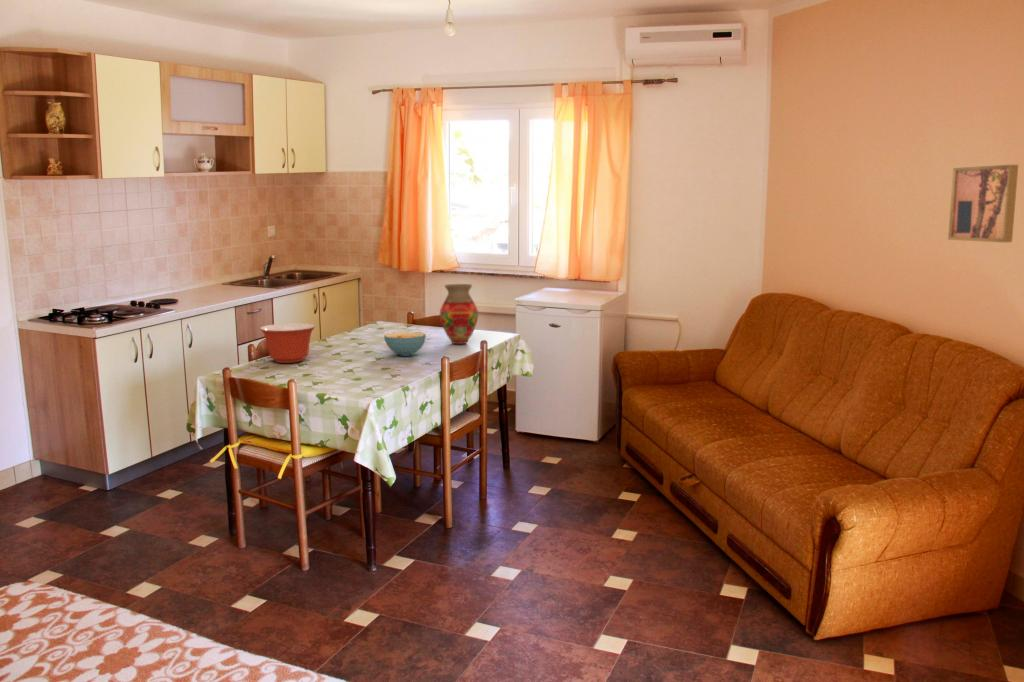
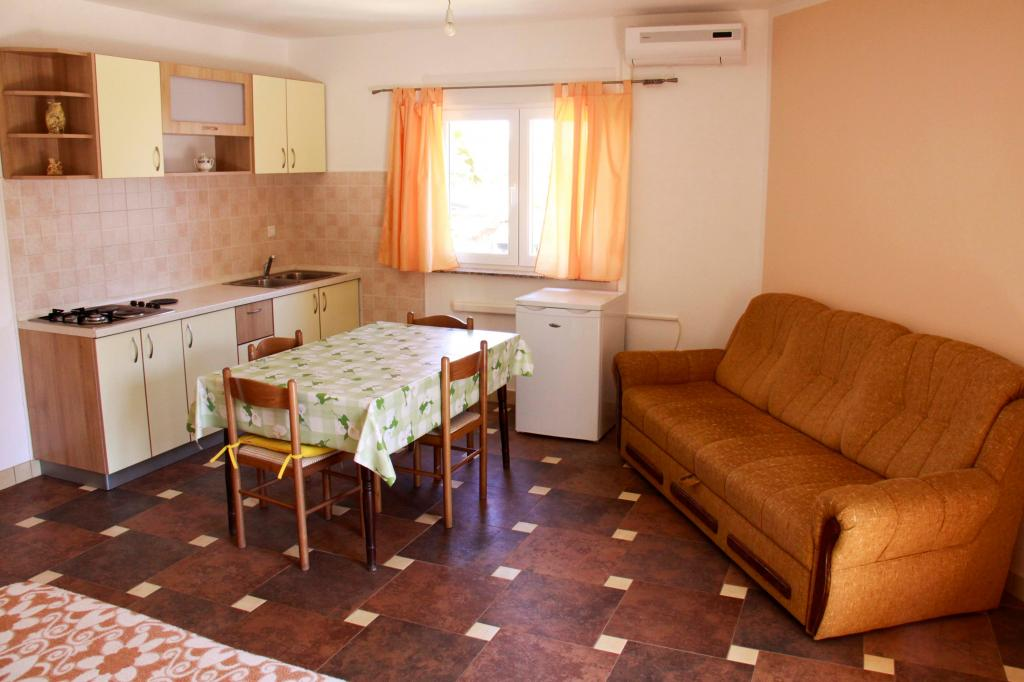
- cereal bowl [383,331,427,357]
- wall art [947,164,1019,243]
- vase [439,283,479,345]
- mixing bowl [259,322,316,364]
